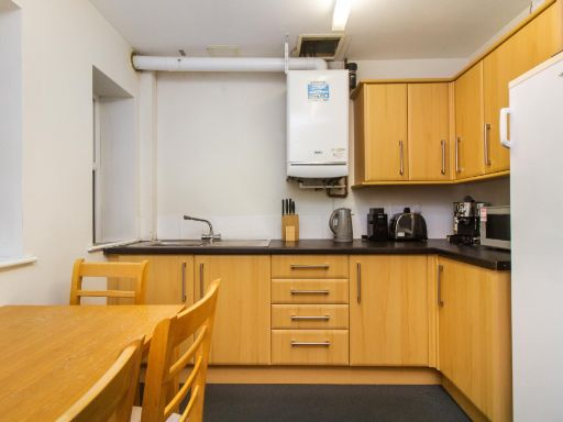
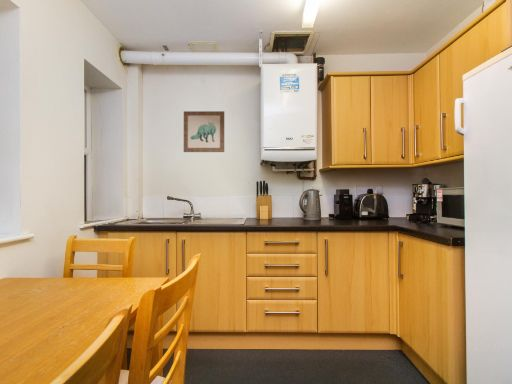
+ wall art [183,110,225,153]
